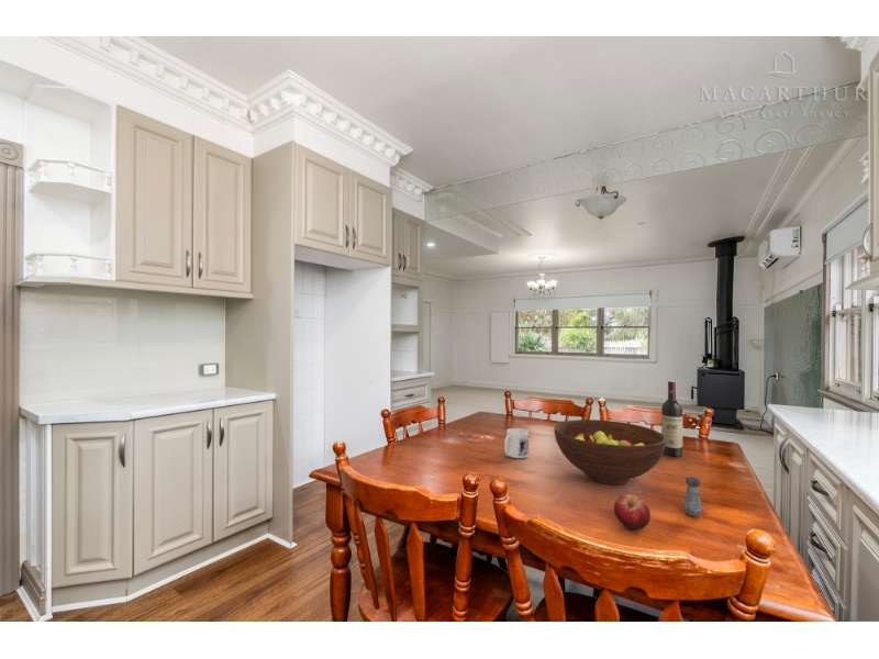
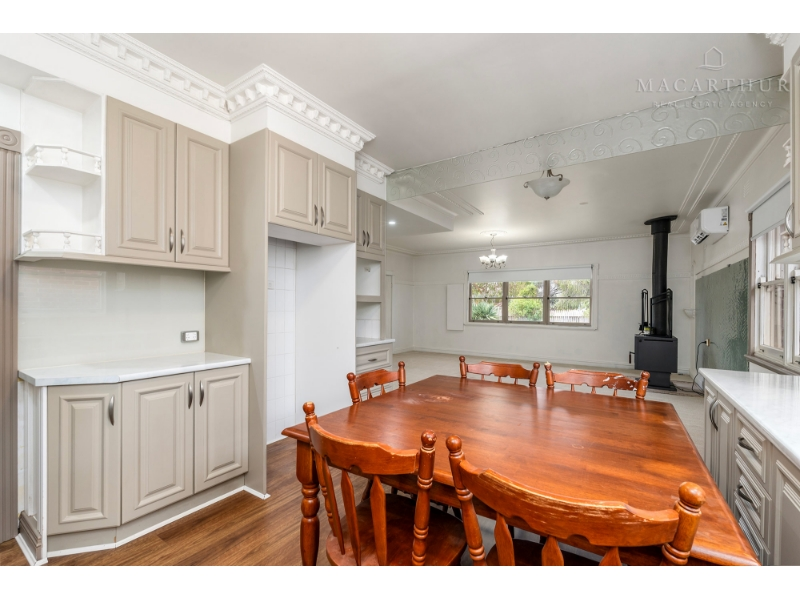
- salt shaker [682,476,703,518]
- wine bottle [660,380,683,458]
- fruit bowl [554,418,666,485]
- fruit [613,493,652,530]
- mug [503,427,530,459]
